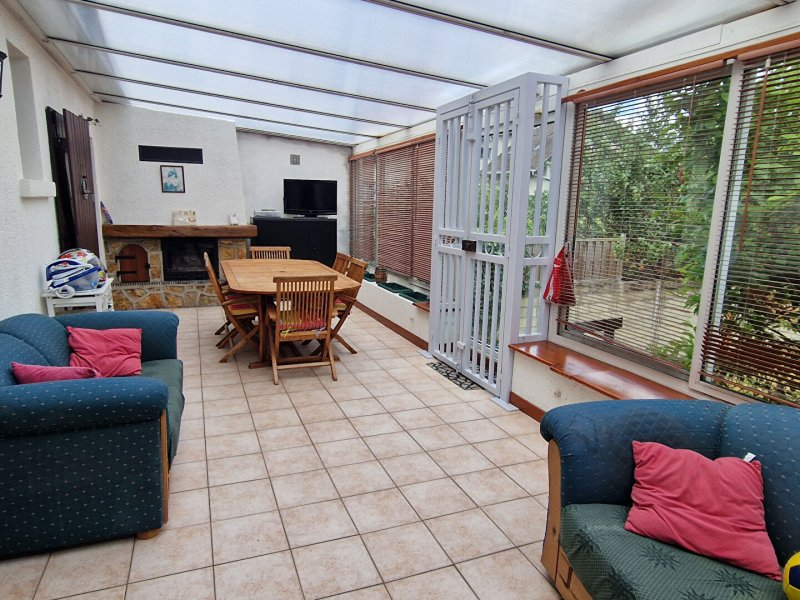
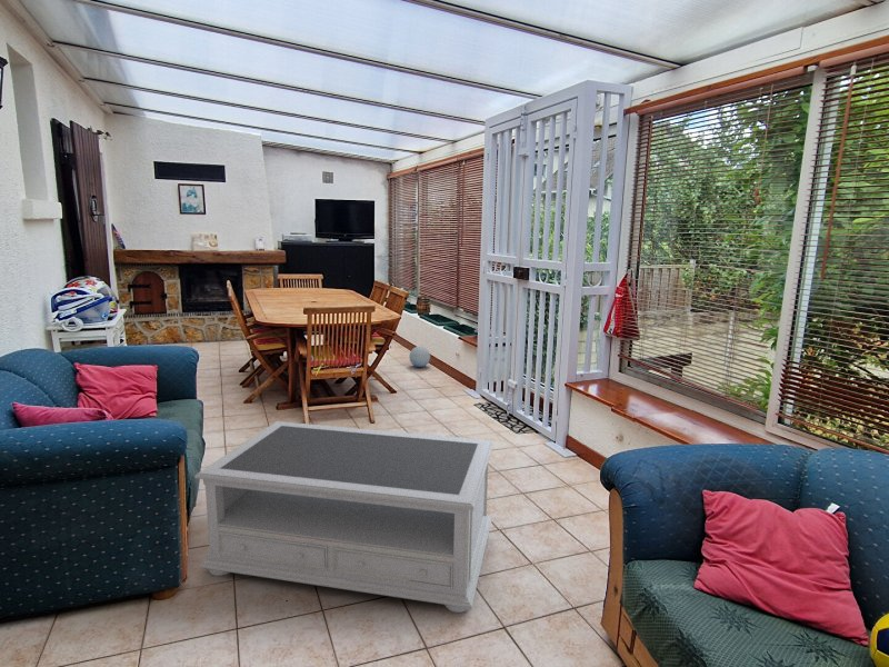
+ ball [409,346,431,368]
+ coffee table [193,420,495,614]
